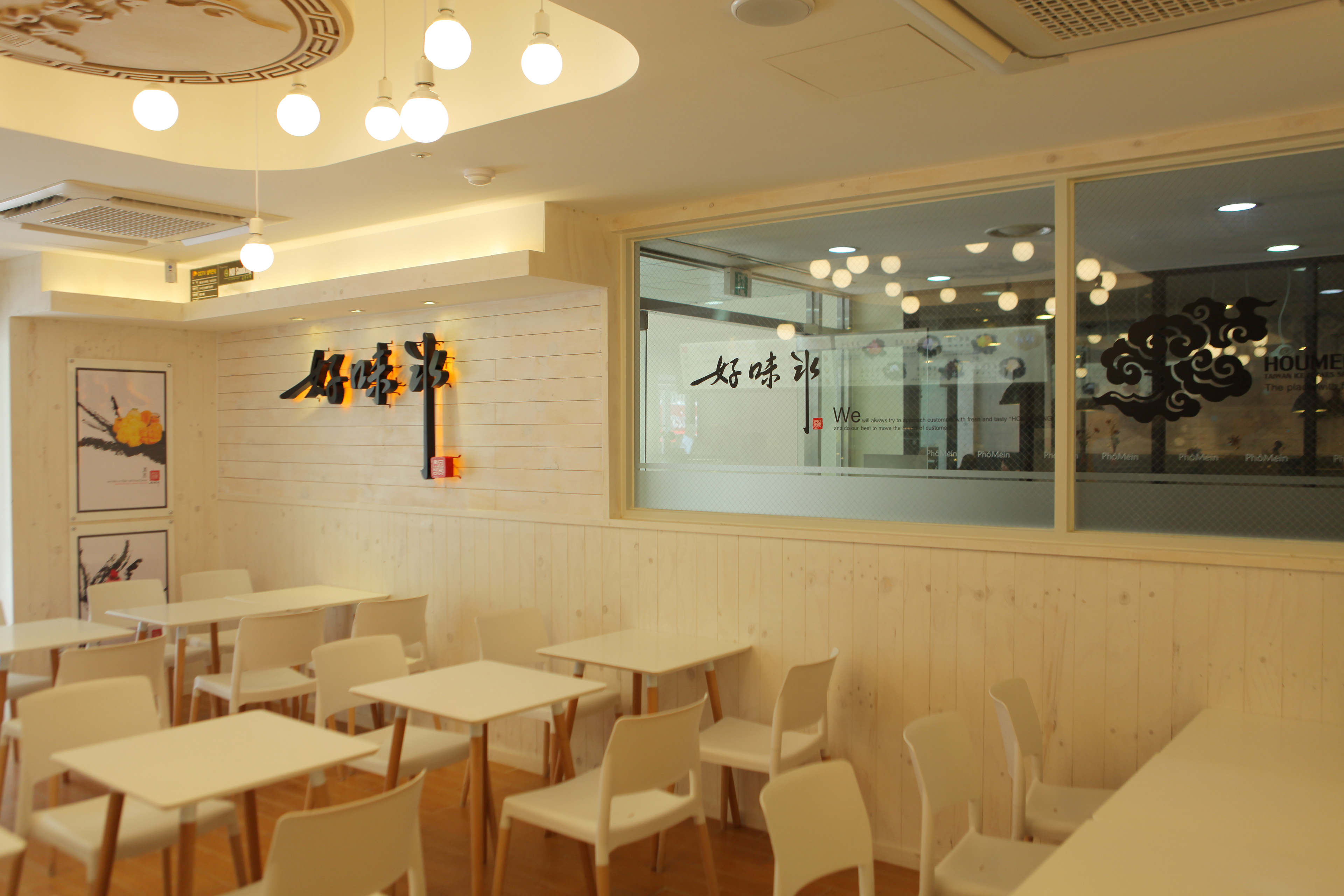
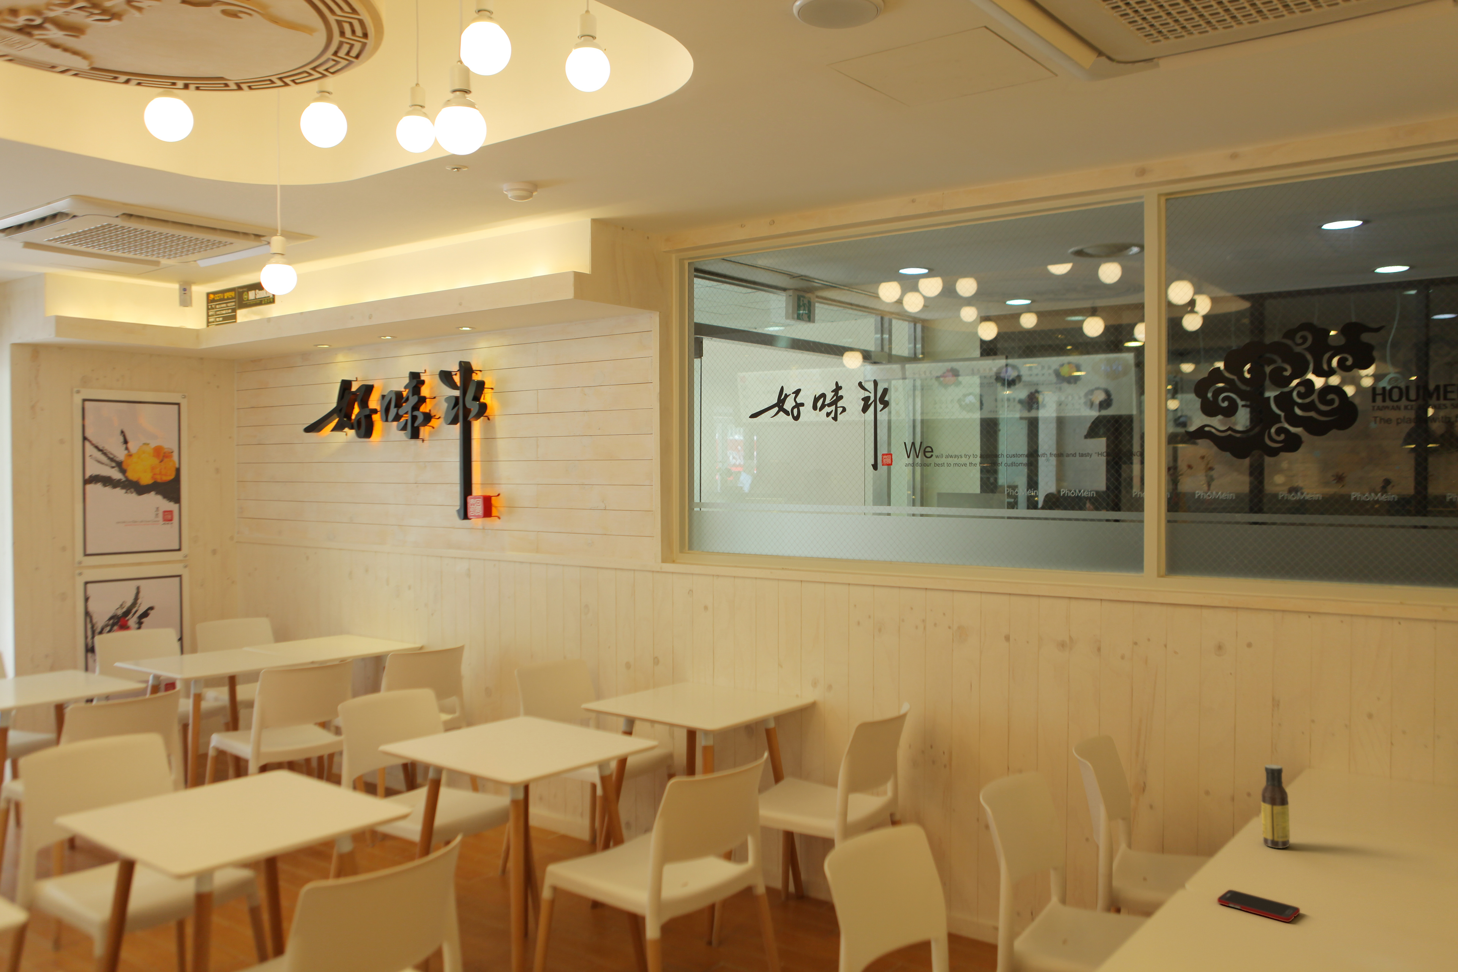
+ sauce bottle [1261,764,1290,848]
+ cell phone [1217,890,1301,922]
